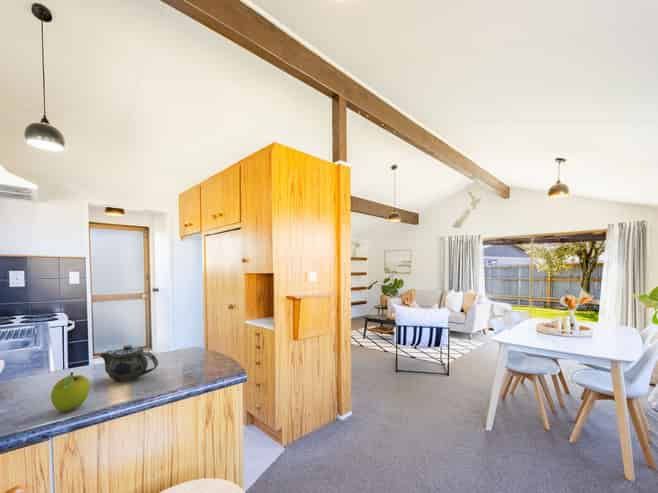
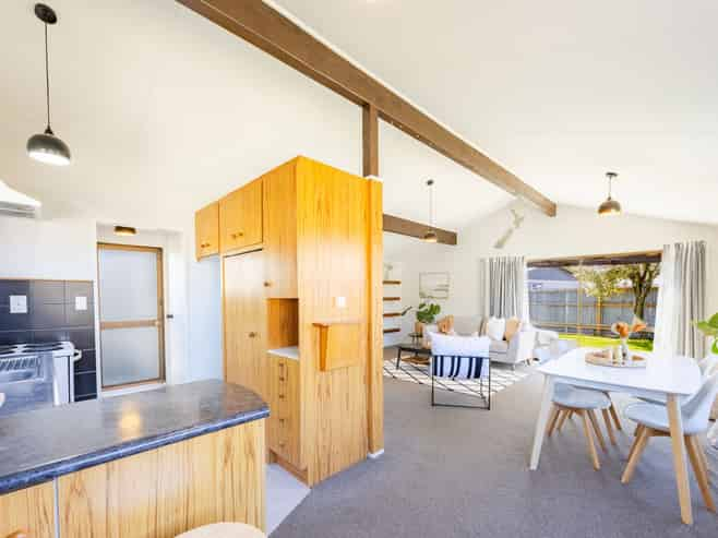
- chinaware [98,343,159,383]
- fruit [50,371,91,413]
